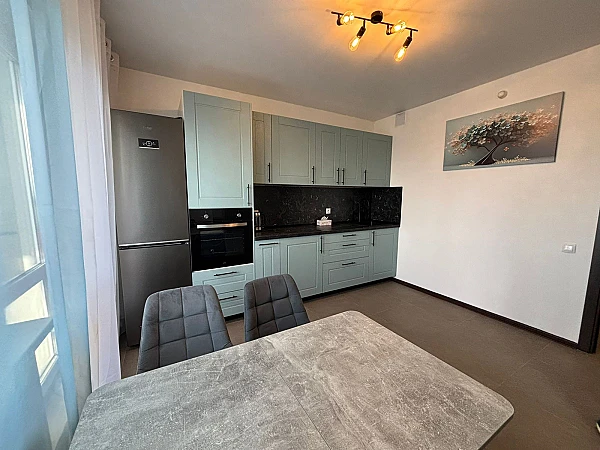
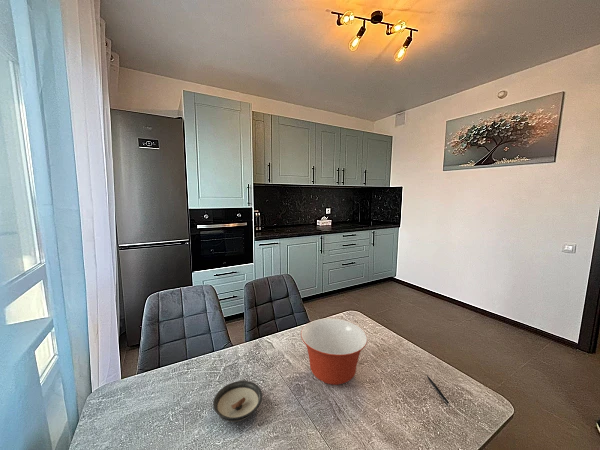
+ mixing bowl [300,317,369,386]
+ pen [426,375,450,405]
+ saucer [212,380,263,423]
